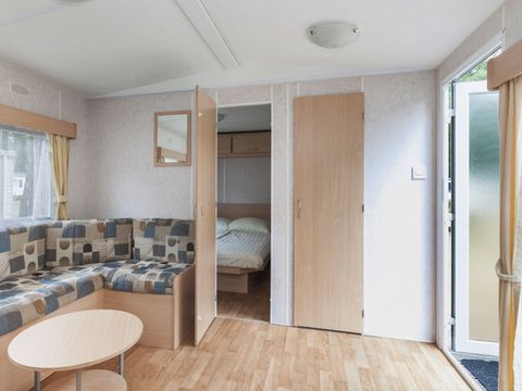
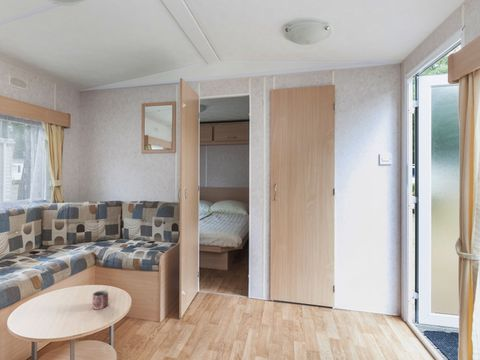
+ mug [91,289,109,310]
